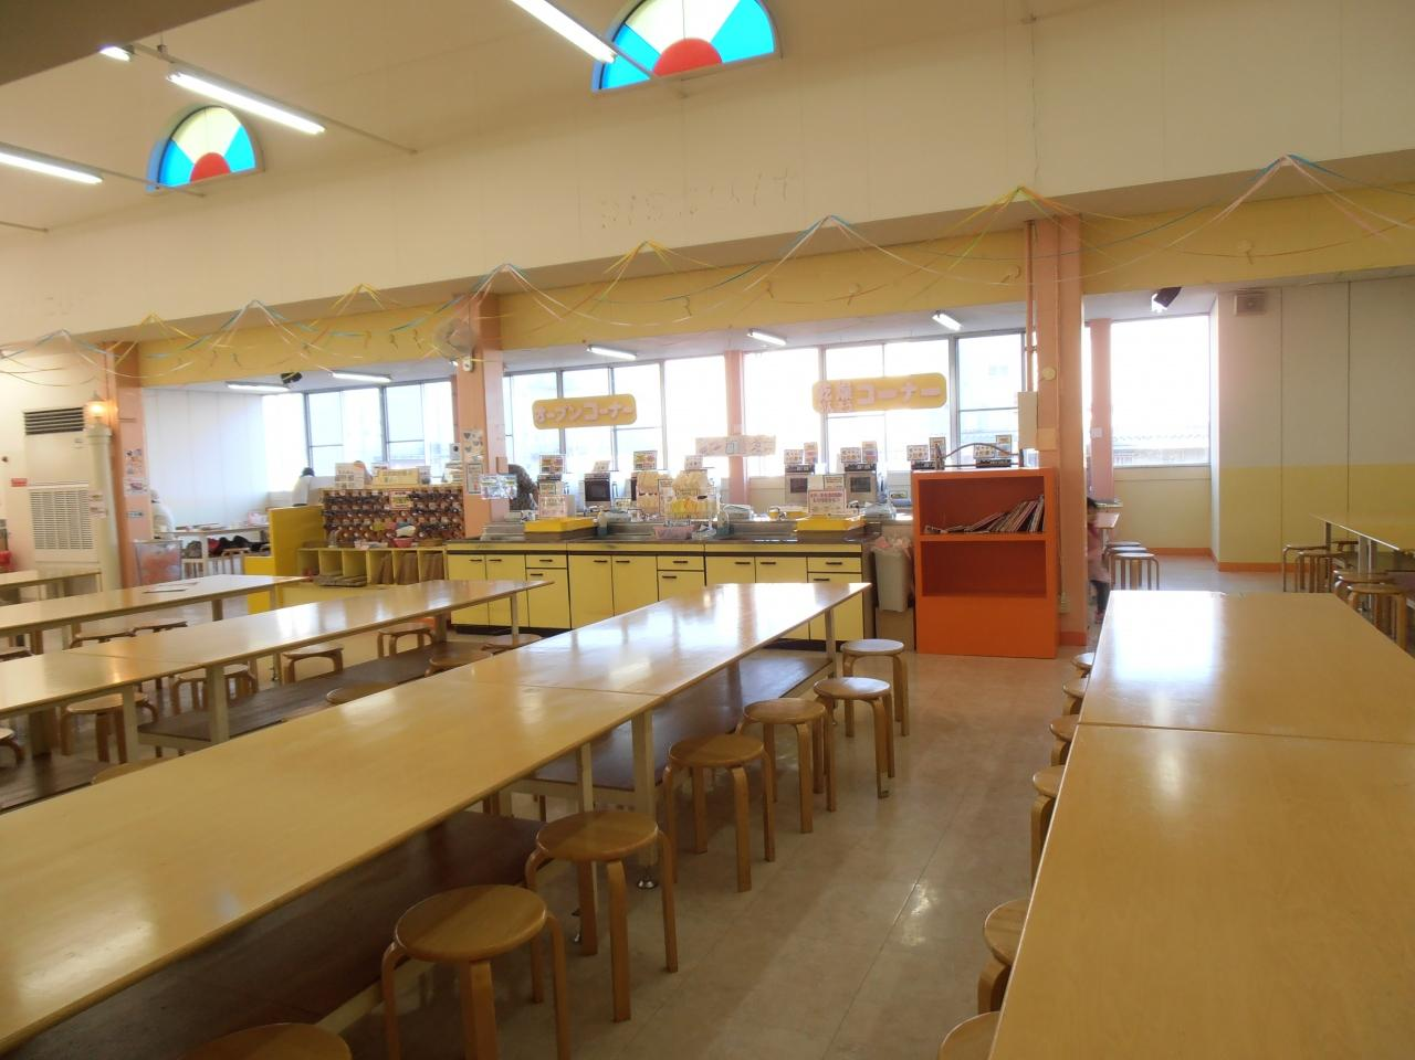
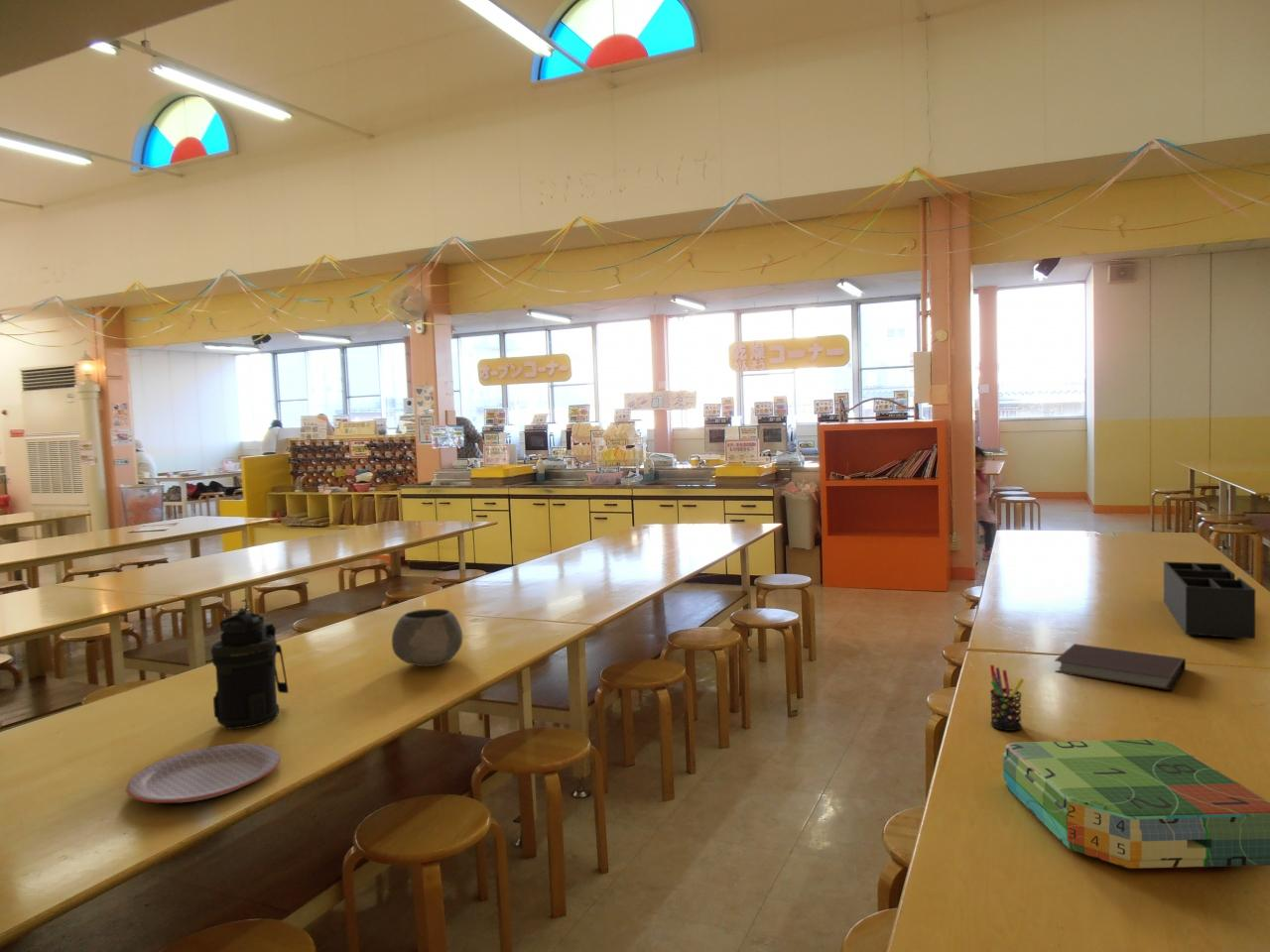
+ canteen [210,607,290,731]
+ notebook [1054,643,1187,691]
+ desk organizer [1163,560,1256,640]
+ pen holder [989,664,1025,732]
+ plate [125,743,282,804]
+ board game [1002,738,1270,870]
+ bowl [391,608,463,667]
